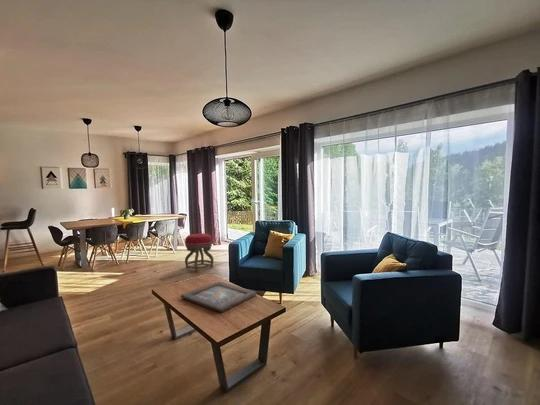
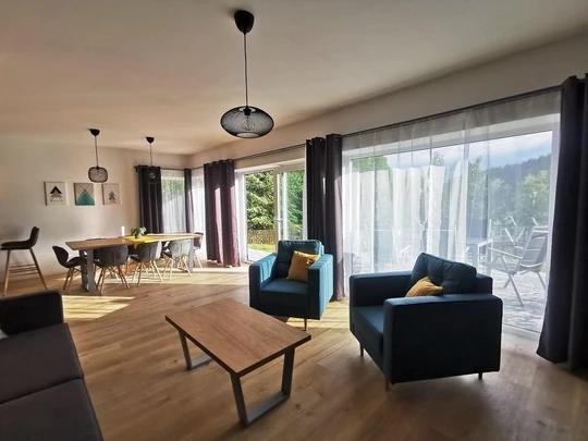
- decorative tray [180,281,258,313]
- stool [184,233,215,272]
